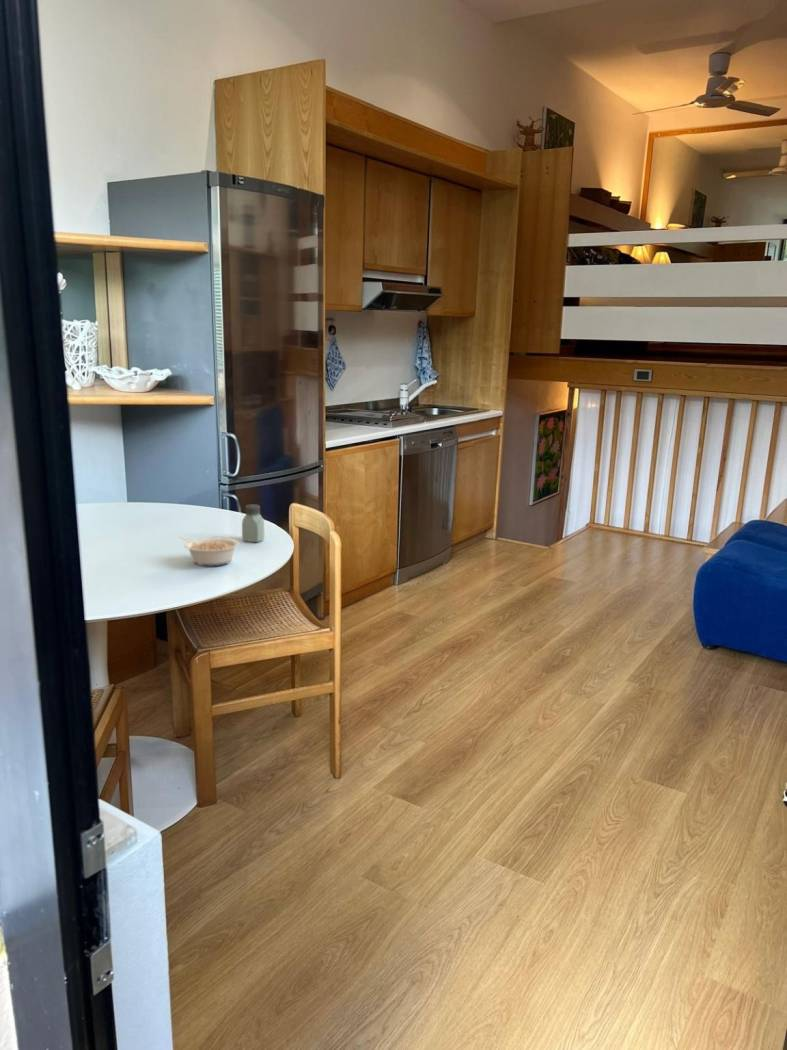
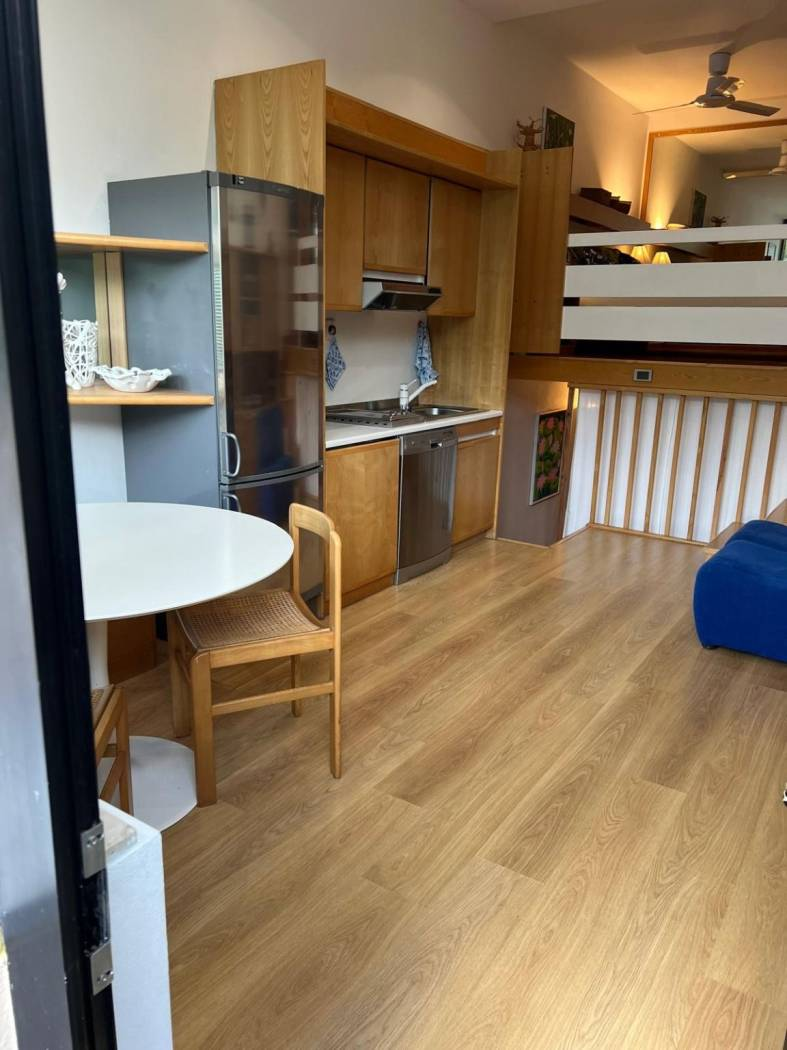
- legume [179,535,240,567]
- saltshaker [241,503,265,543]
